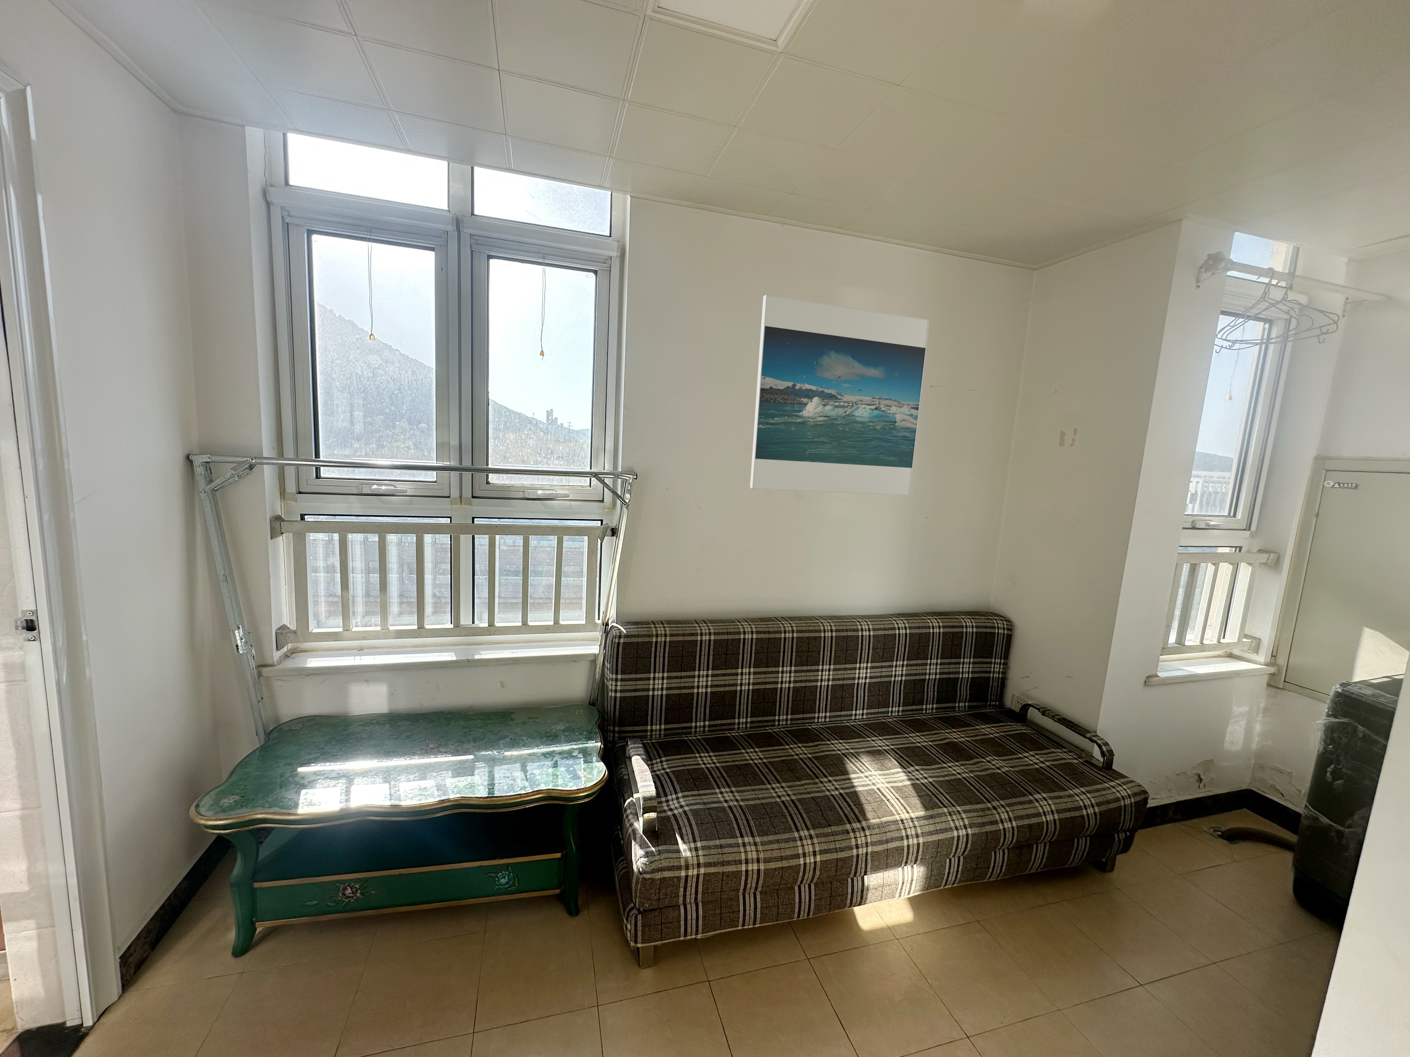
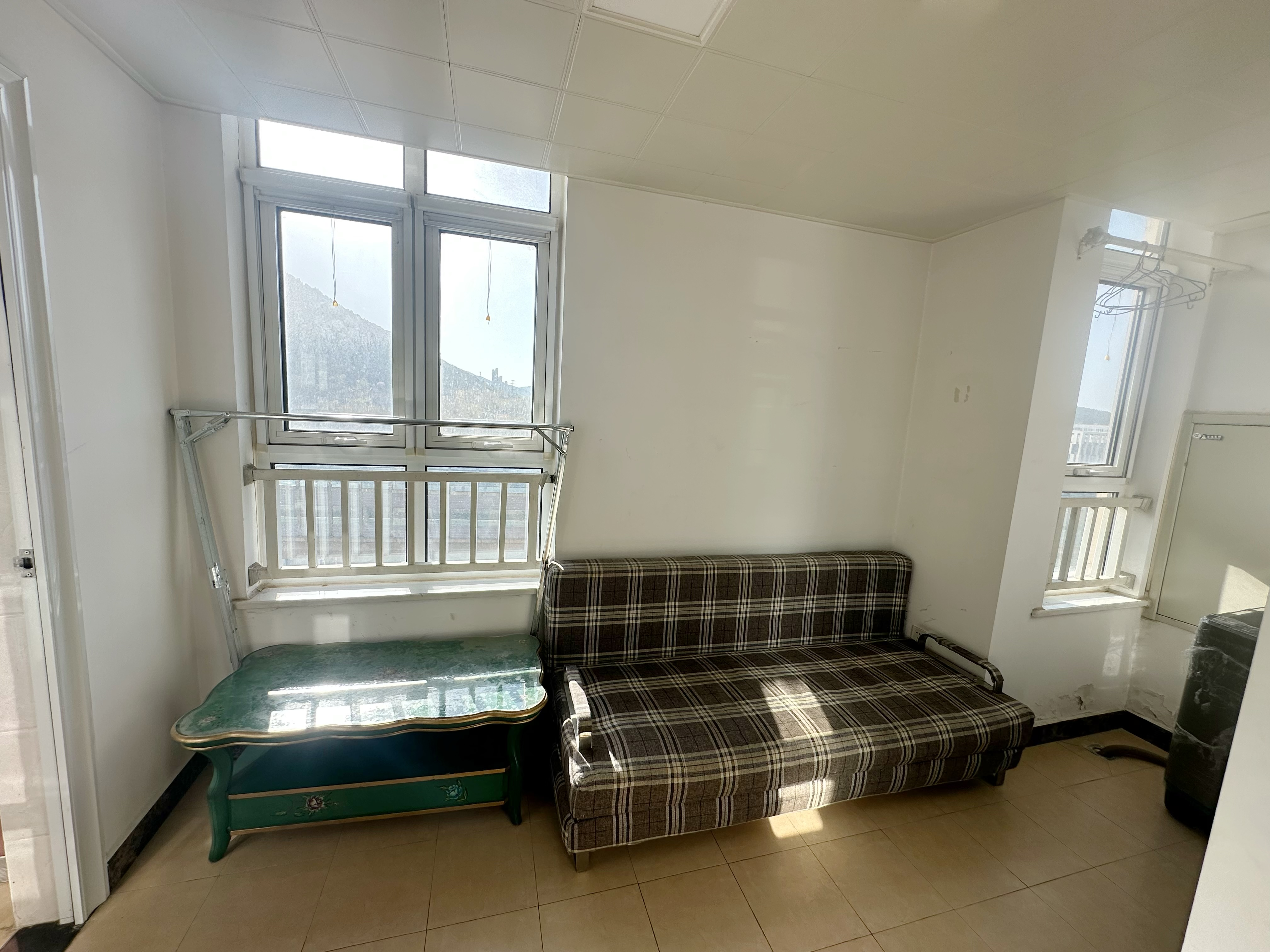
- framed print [749,294,930,495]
